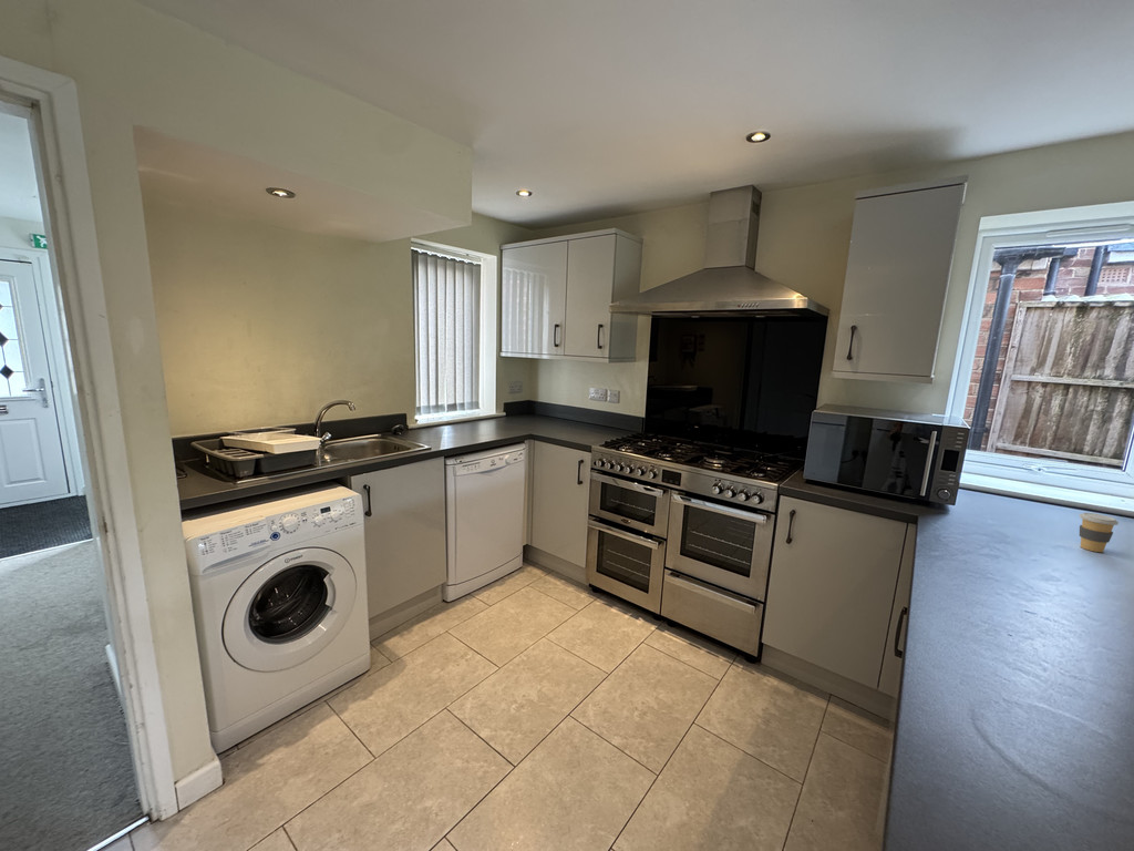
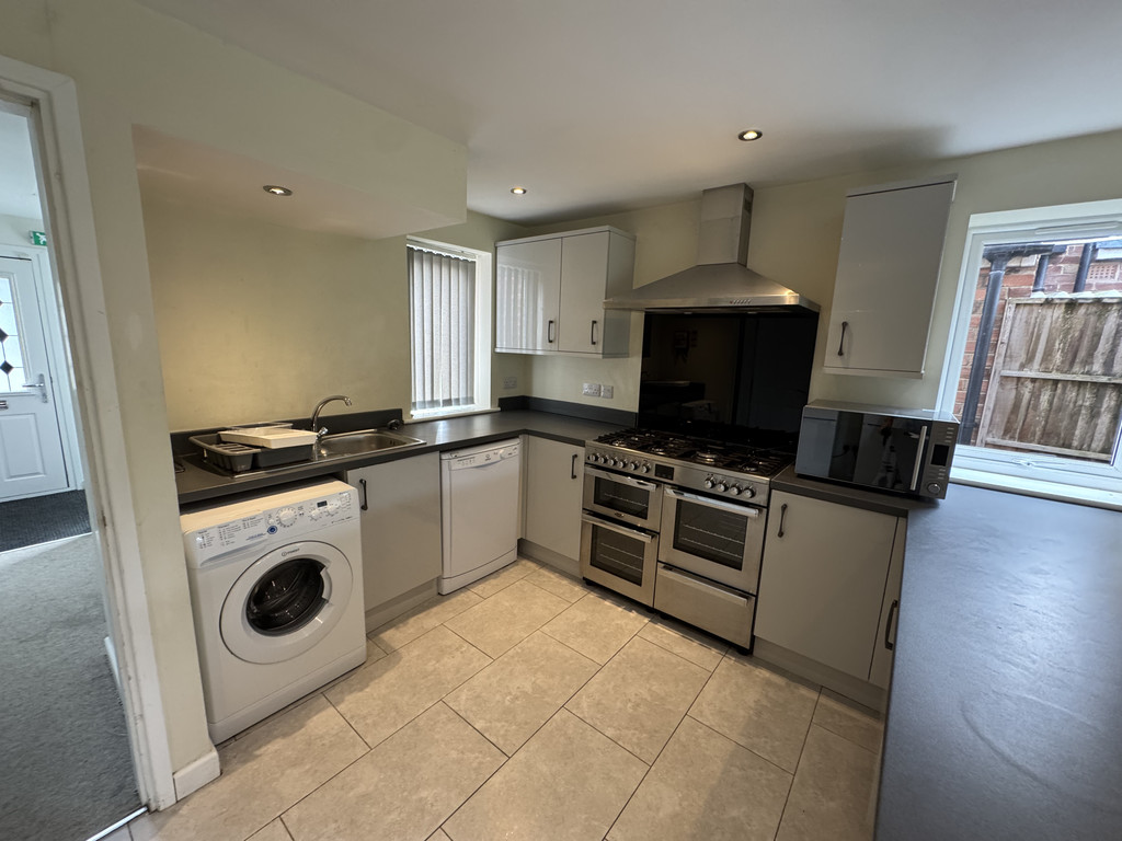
- coffee cup [1079,512,1120,553]
